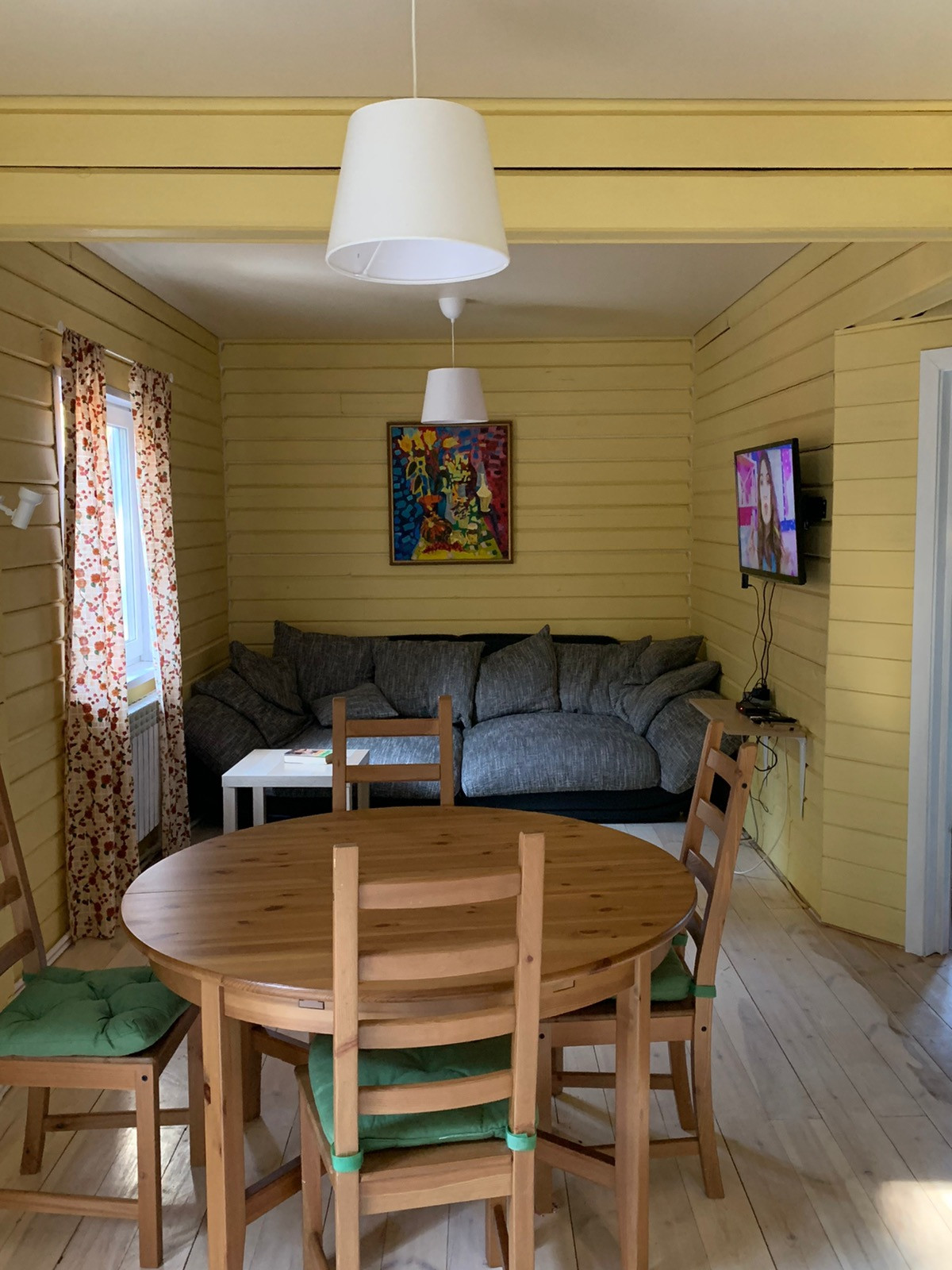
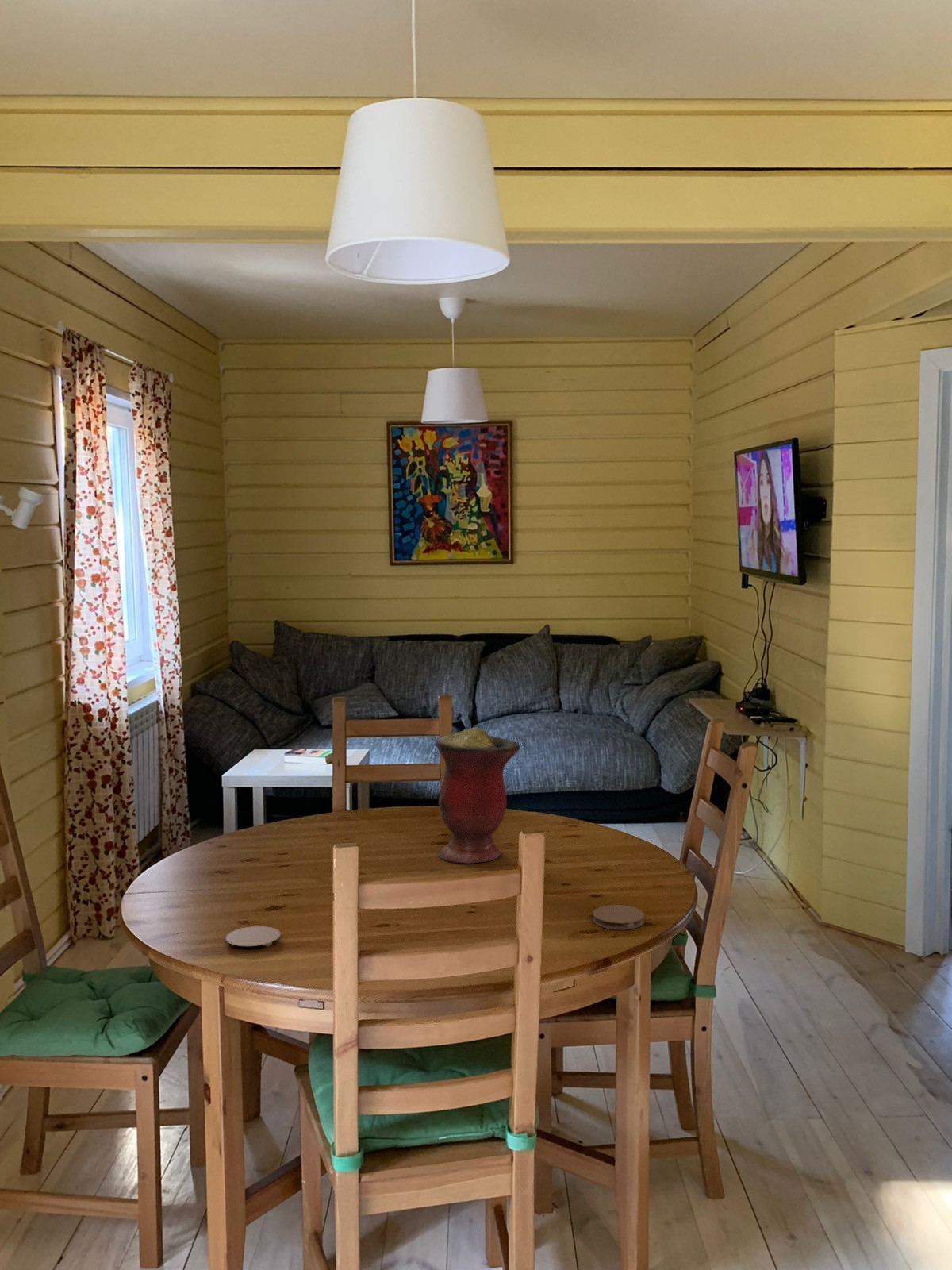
+ coaster [592,904,645,930]
+ coaster [225,926,282,948]
+ vase [434,727,520,864]
